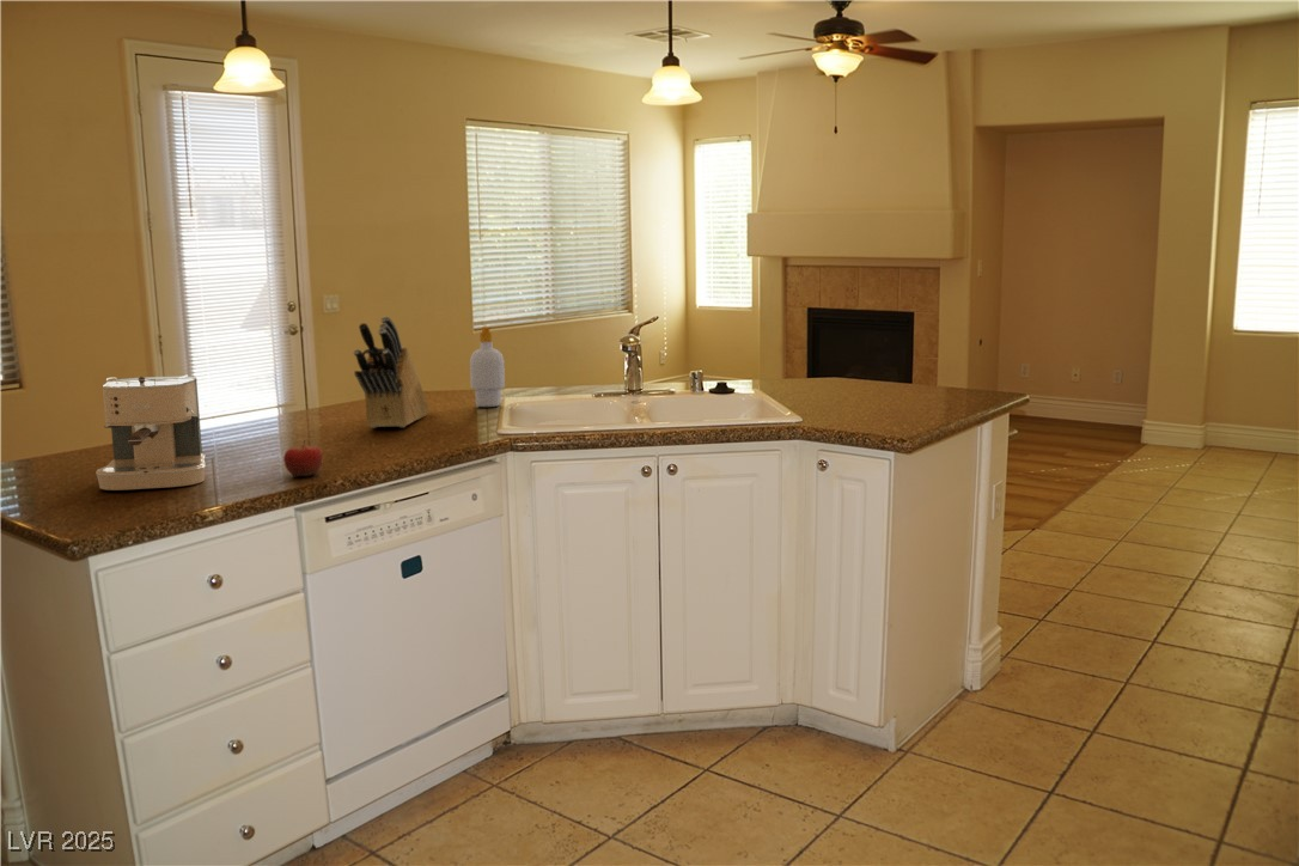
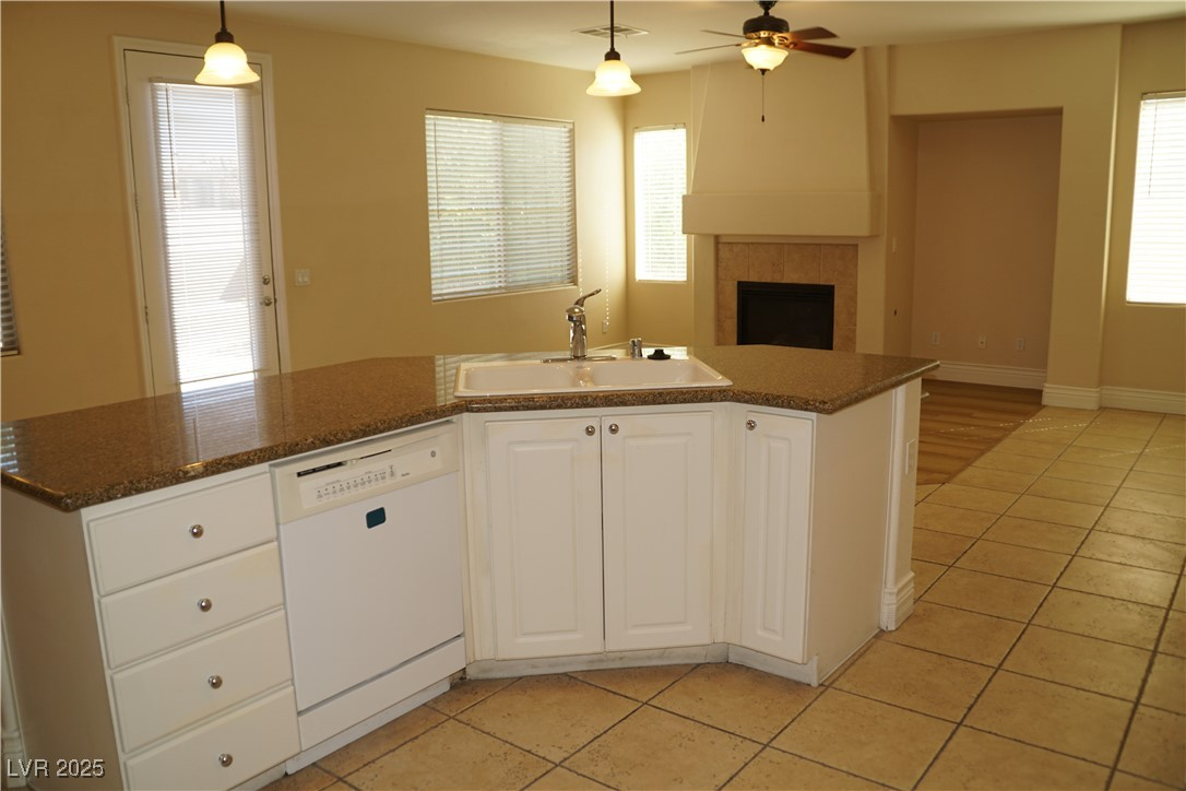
- fruit [282,439,323,477]
- soap bottle [469,325,506,408]
- coffee maker [94,373,207,492]
- knife block [353,315,429,429]
